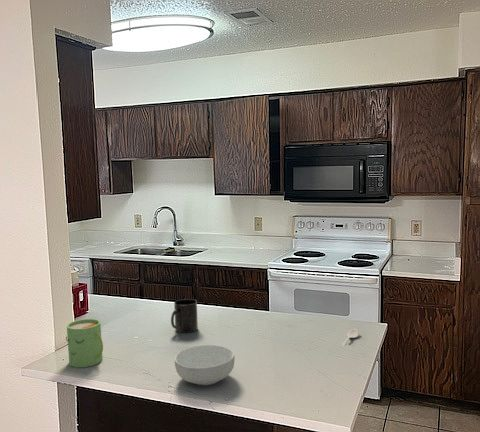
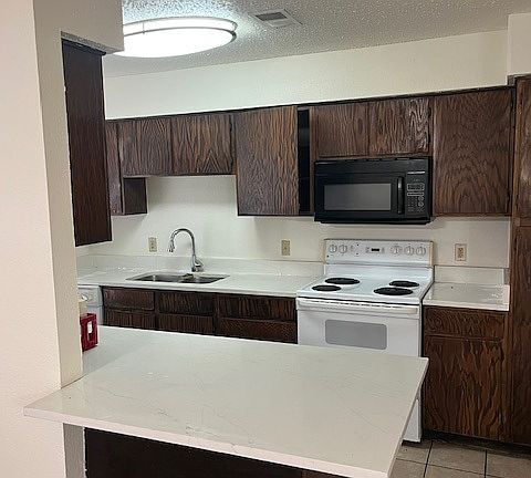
- cereal bowl [174,344,236,386]
- mug [65,318,104,368]
- spoon [341,328,360,347]
- mug [170,298,199,334]
